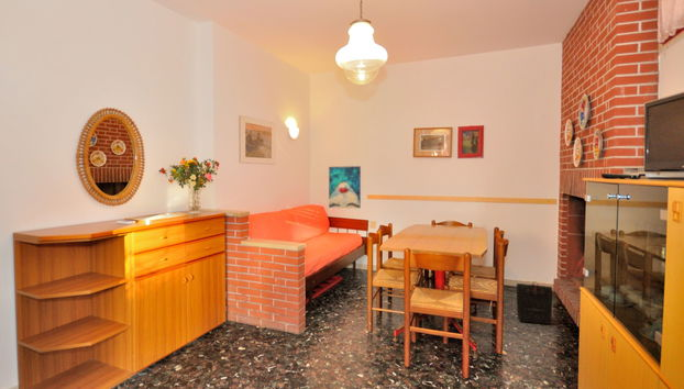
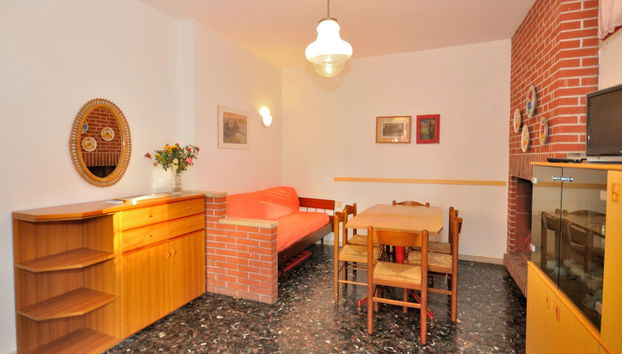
- wall art [328,165,362,210]
- backpack [516,280,553,325]
